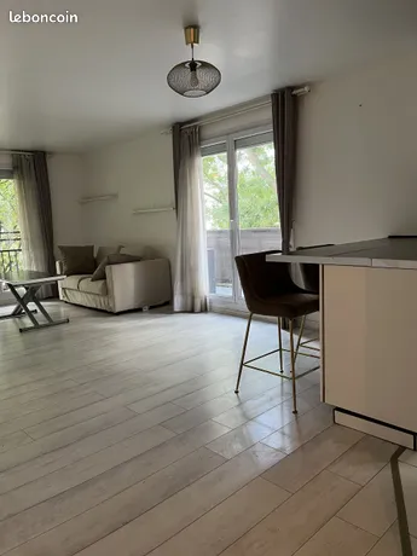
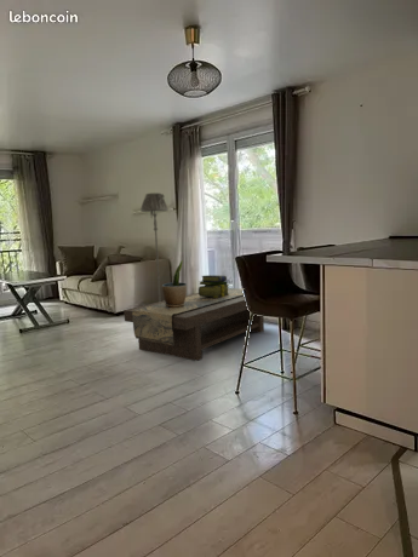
+ coffee table [122,287,265,362]
+ potted plant [161,259,188,308]
+ stack of books [197,274,230,297]
+ floor lamp [139,191,170,302]
